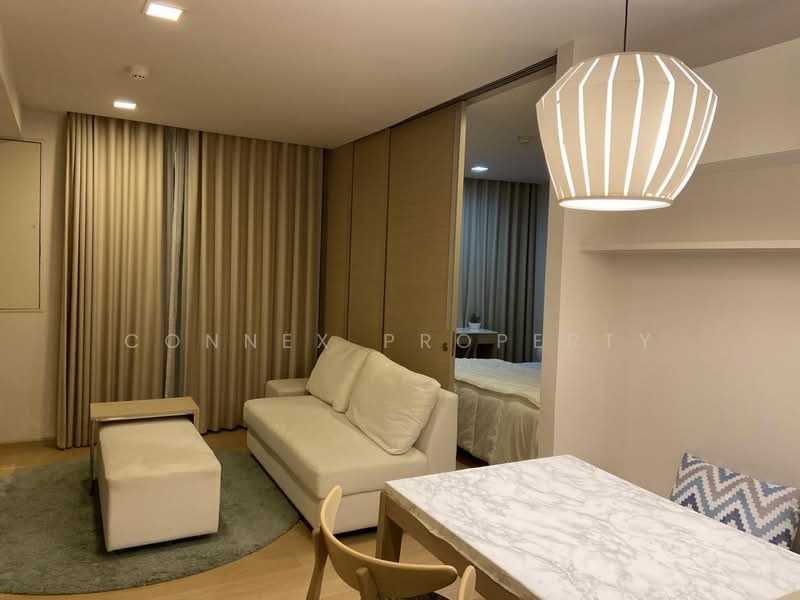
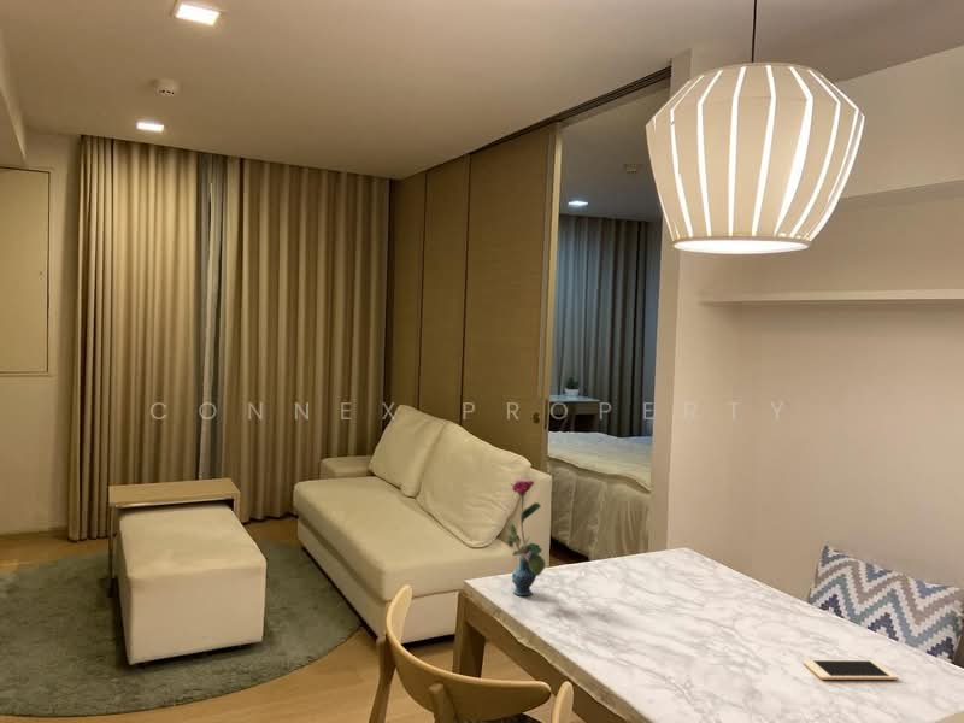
+ vase [505,478,546,596]
+ cell phone [801,659,898,681]
